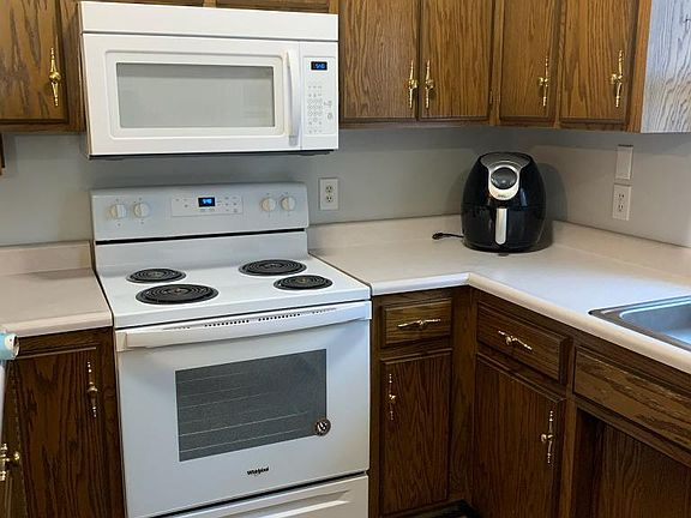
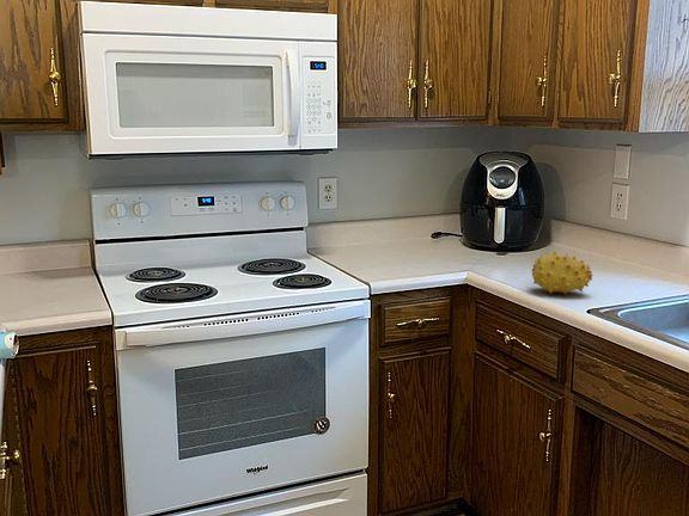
+ fruit [530,251,593,295]
